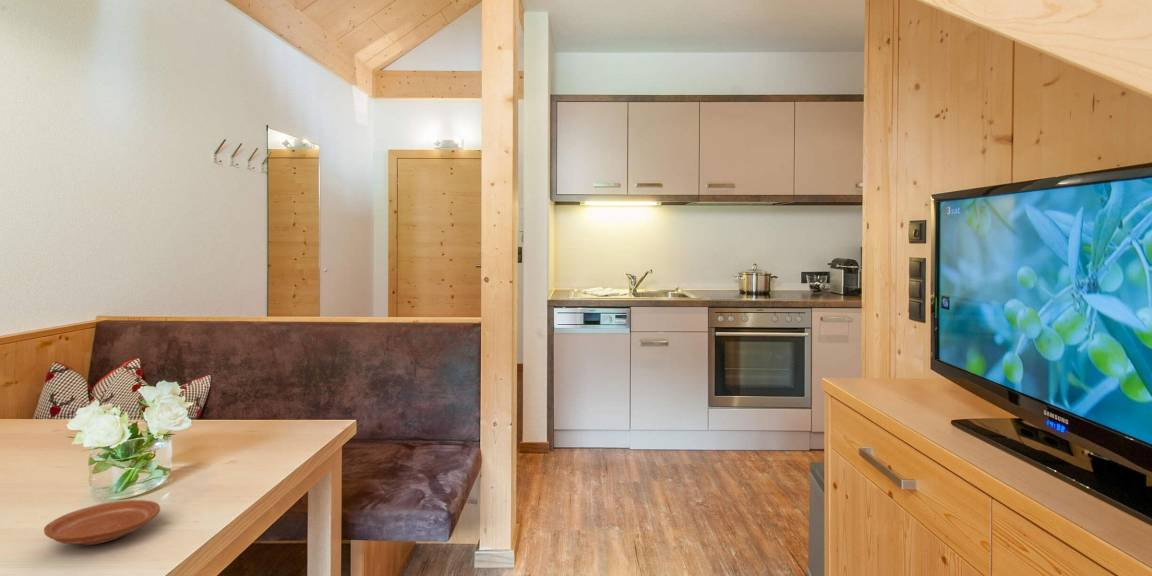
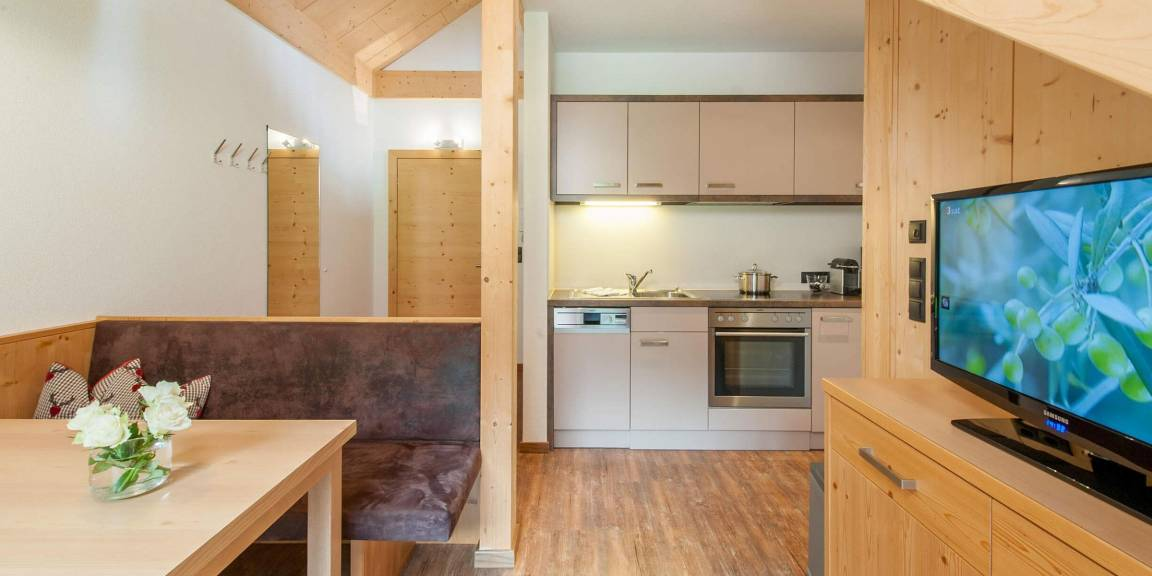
- plate [43,499,161,546]
